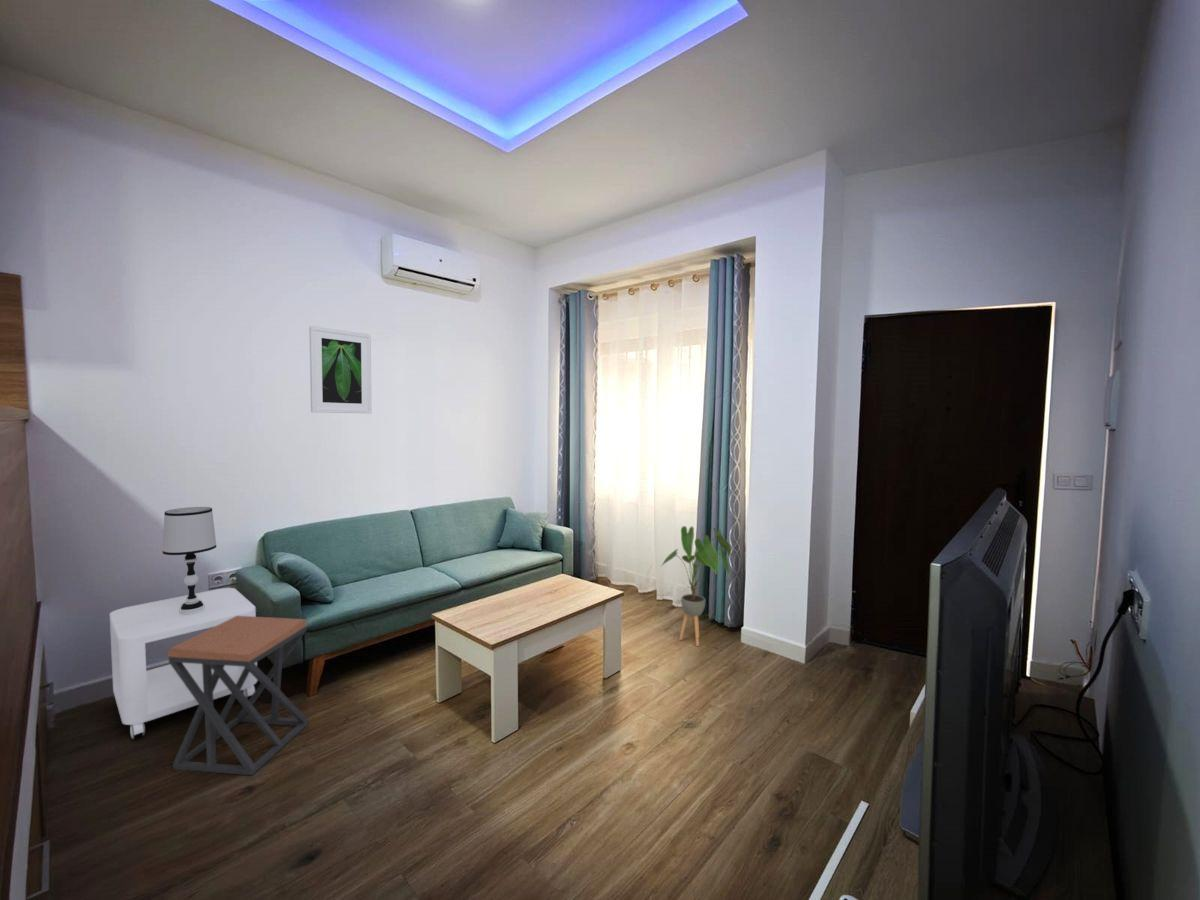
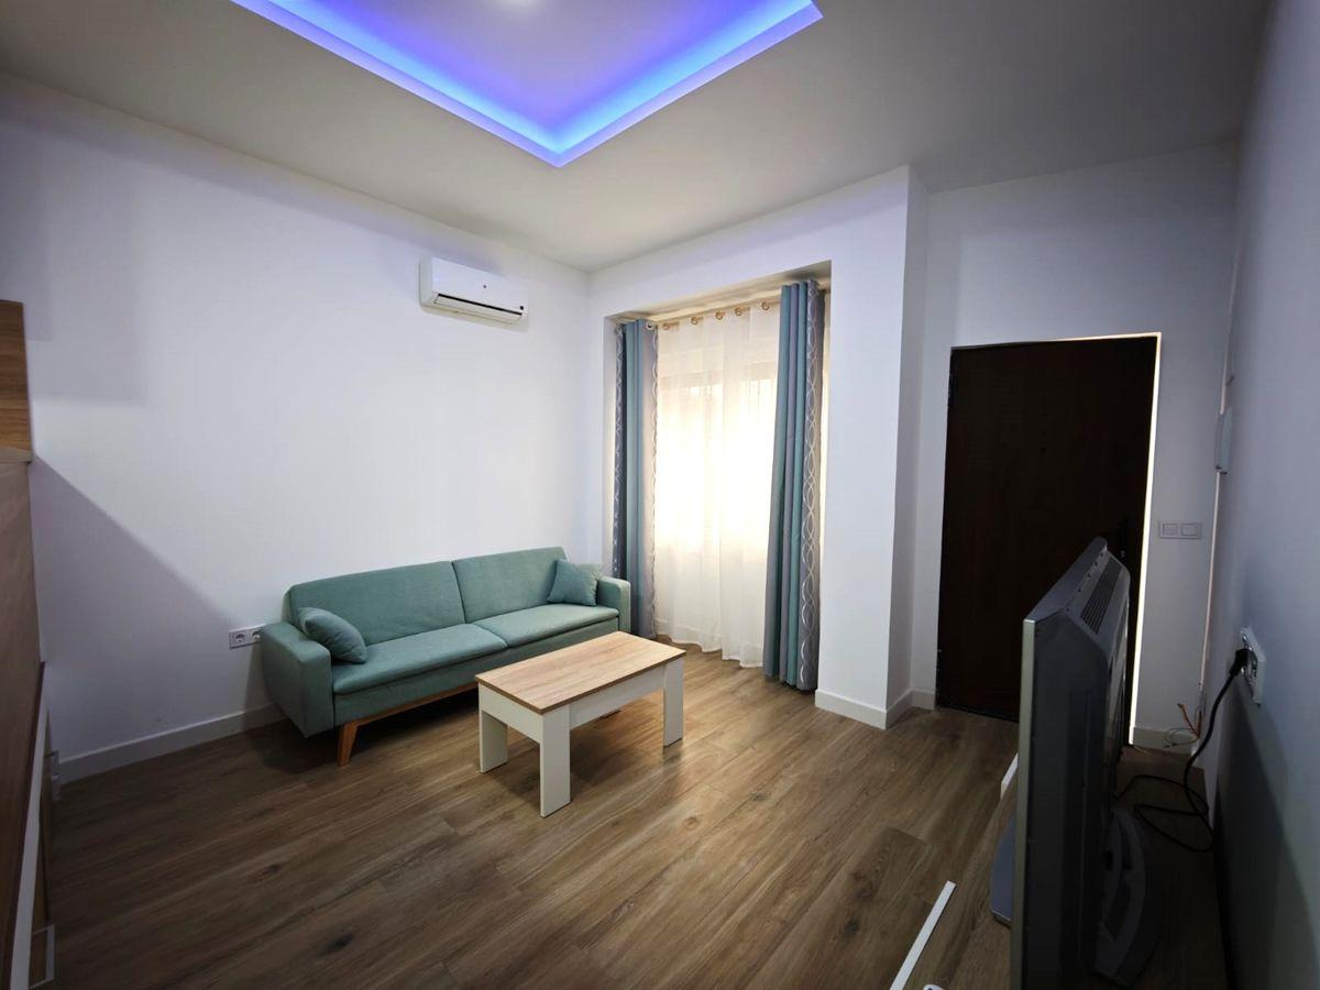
- house plant [660,525,732,647]
- table lamp [162,506,217,614]
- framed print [308,325,373,414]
- stool [167,616,309,776]
- side table [109,587,258,740]
